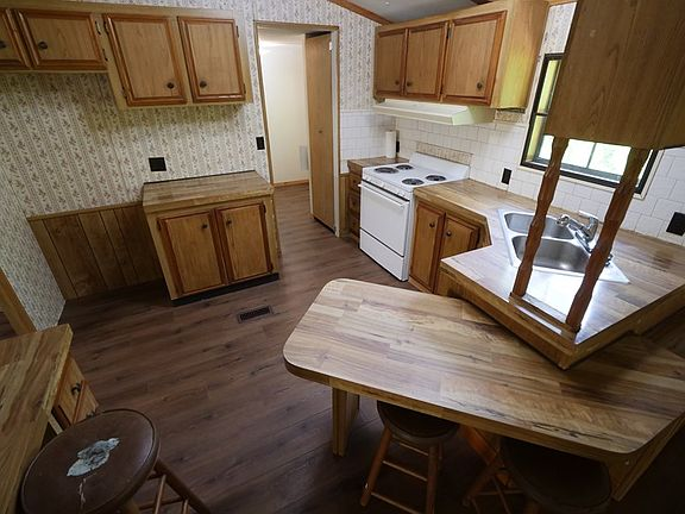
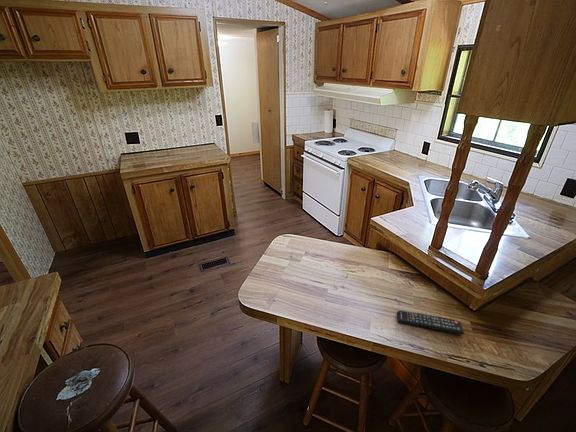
+ remote control [396,310,465,336]
